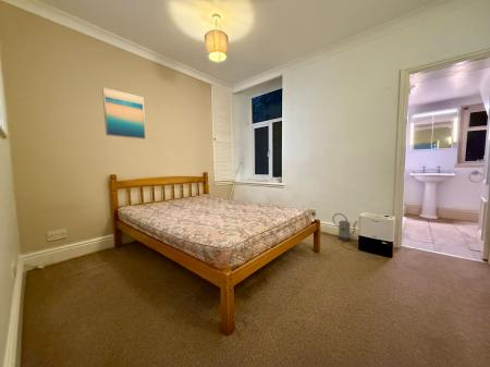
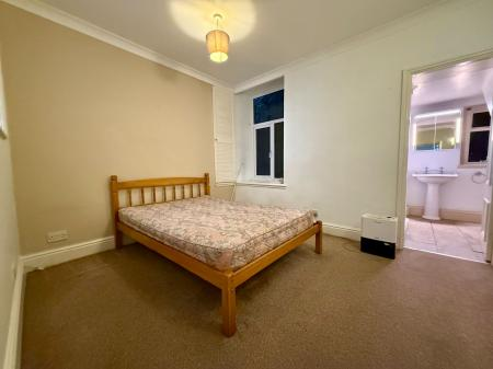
- watering can [331,212,359,243]
- wall art [101,87,146,140]
